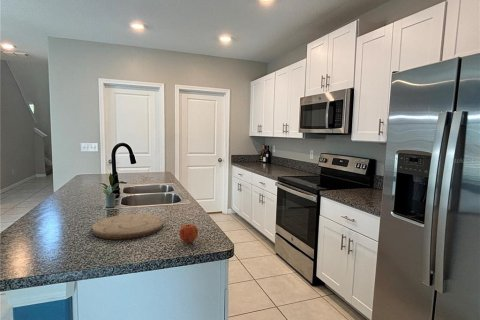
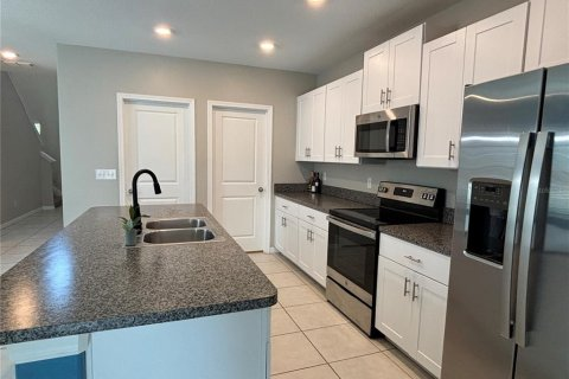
- cutting board [91,213,164,241]
- apple [178,223,199,244]
